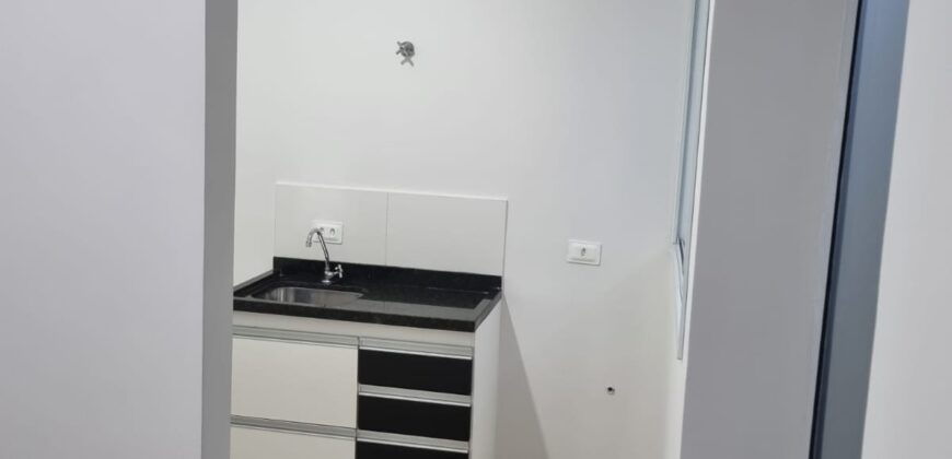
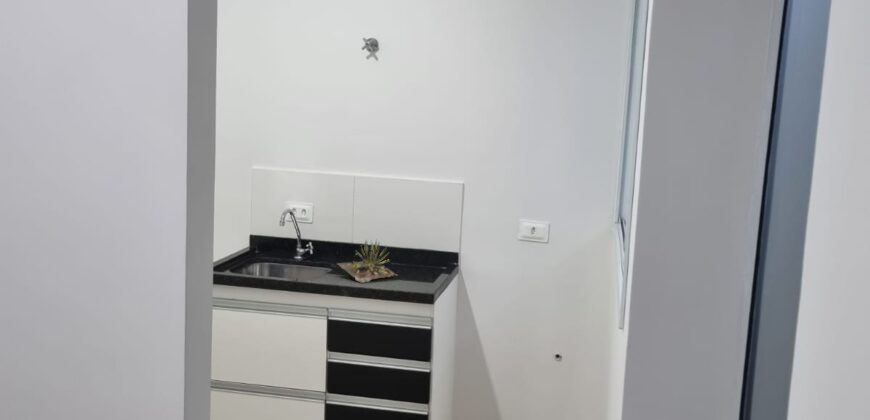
+ succulent plant [336,238,397,284]
